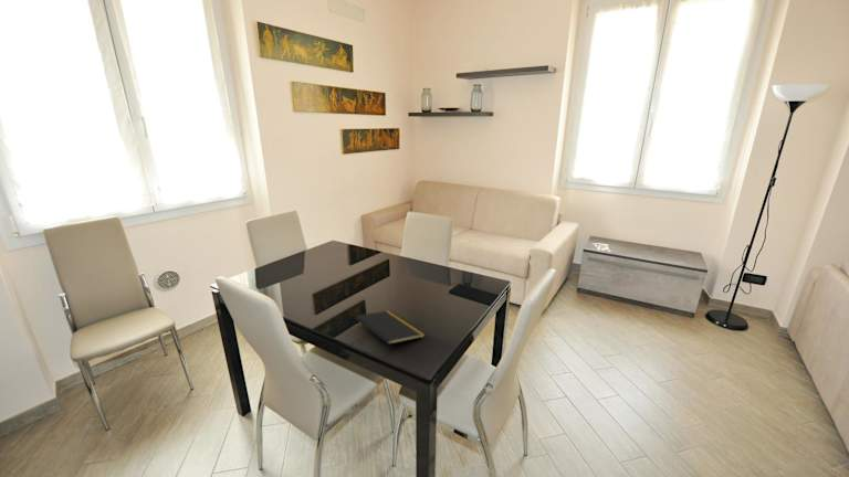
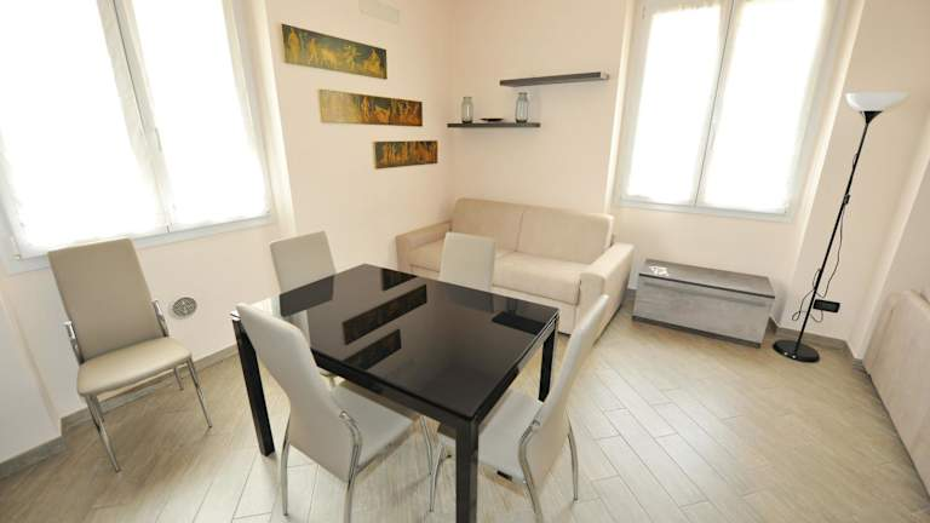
- notepad [354,309,426,354]
